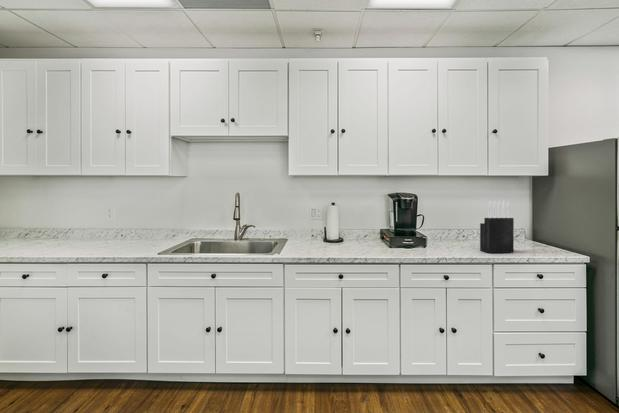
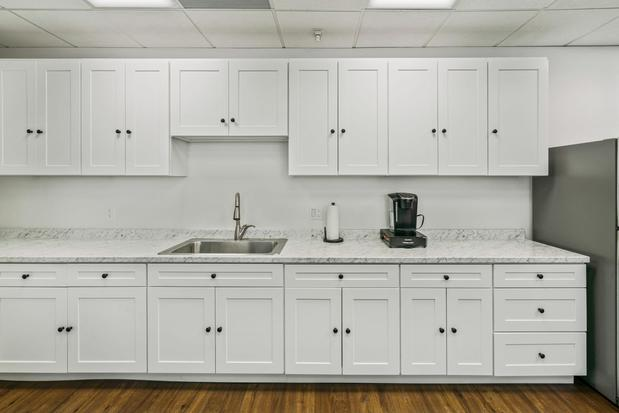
- knife block [479,200,515,254]
